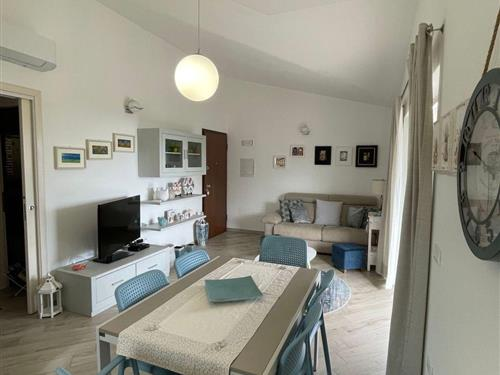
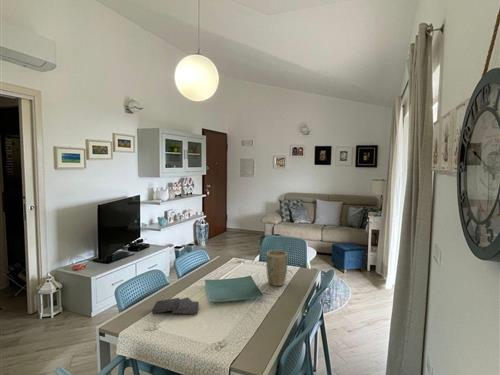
+ book [151,296,200,315]
+ plant pot [265,249,288,287]
